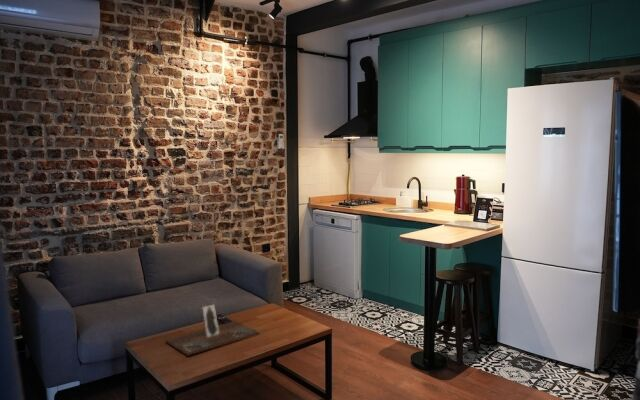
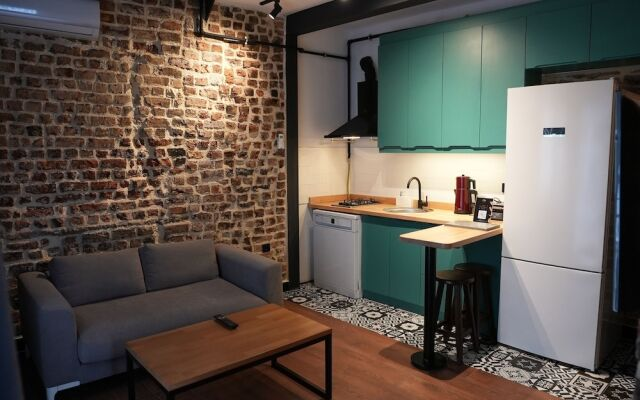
- decorative tray [164,304,261,357]
